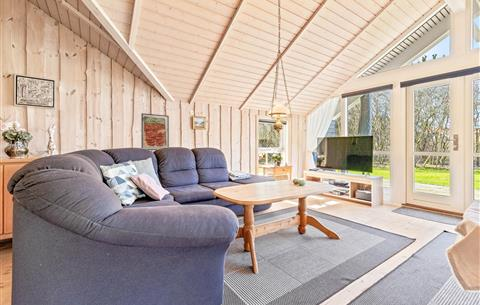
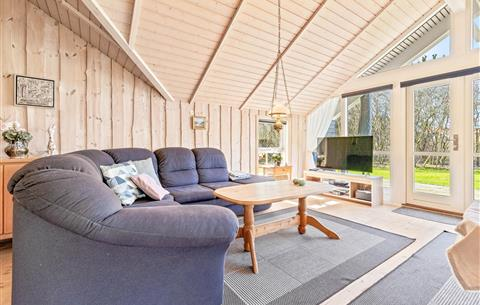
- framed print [140,112,170,151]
